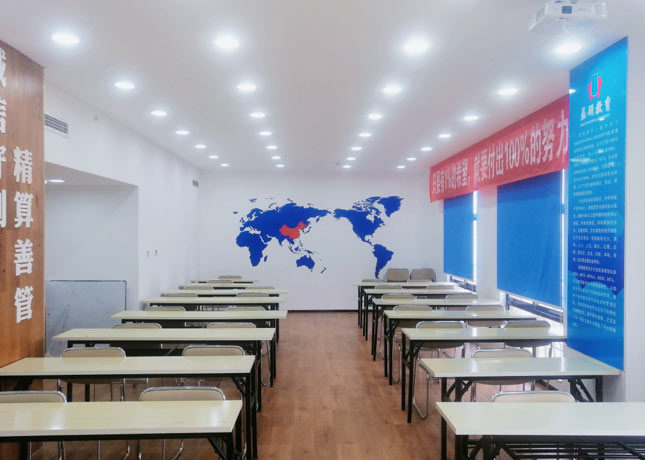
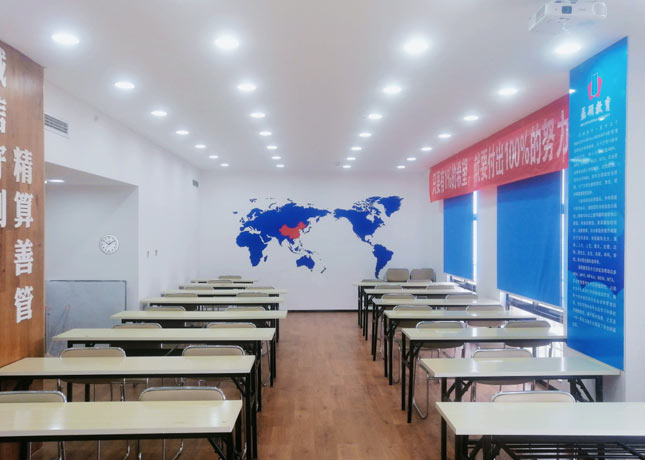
+ wall clock [98,233,120,255]
